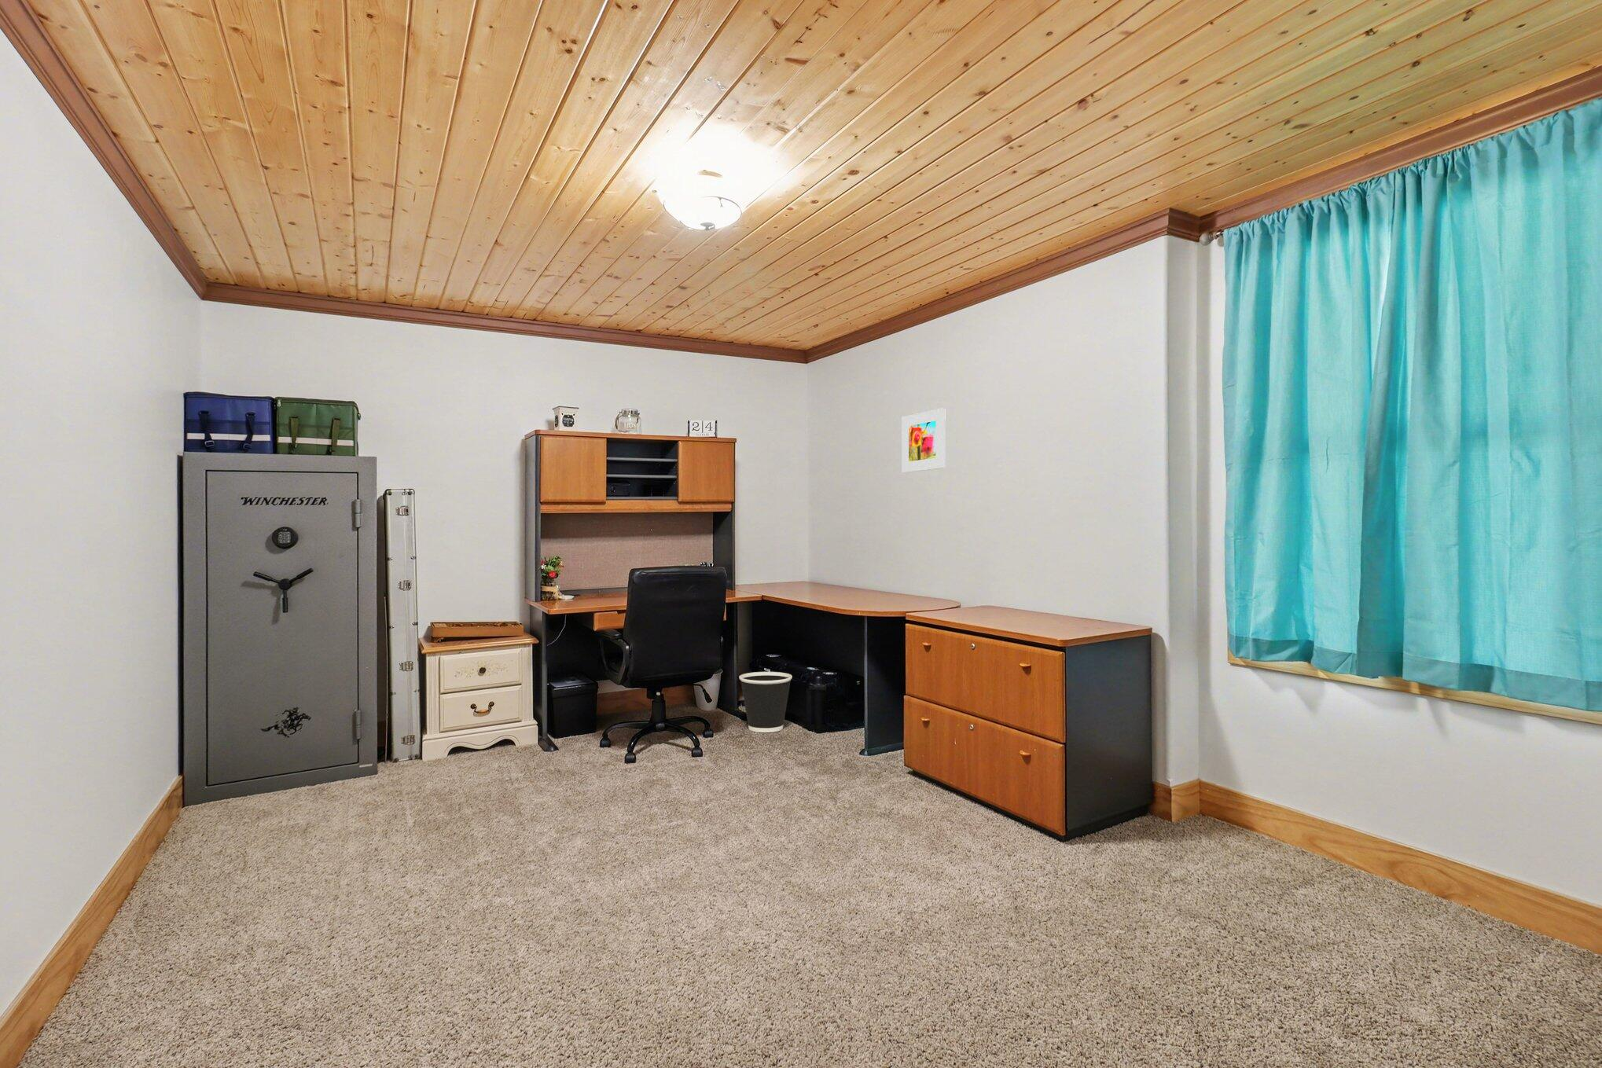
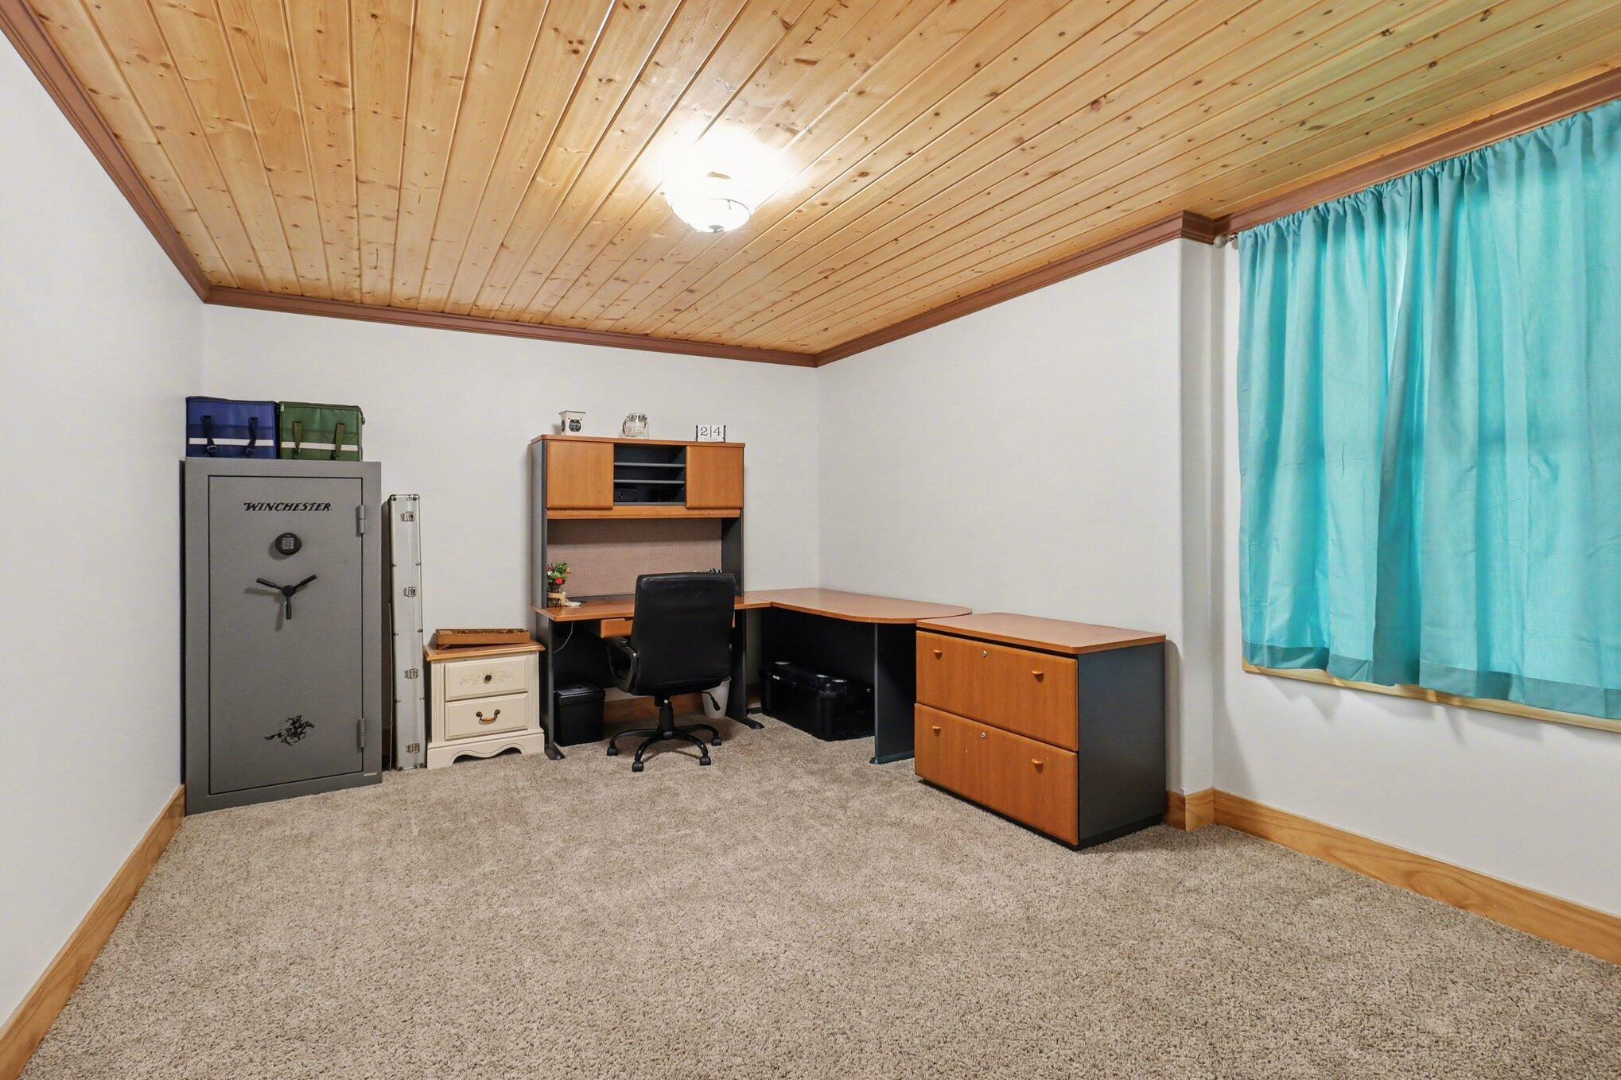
- wastebasket [739,671,793,733]
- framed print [901,408,946,473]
